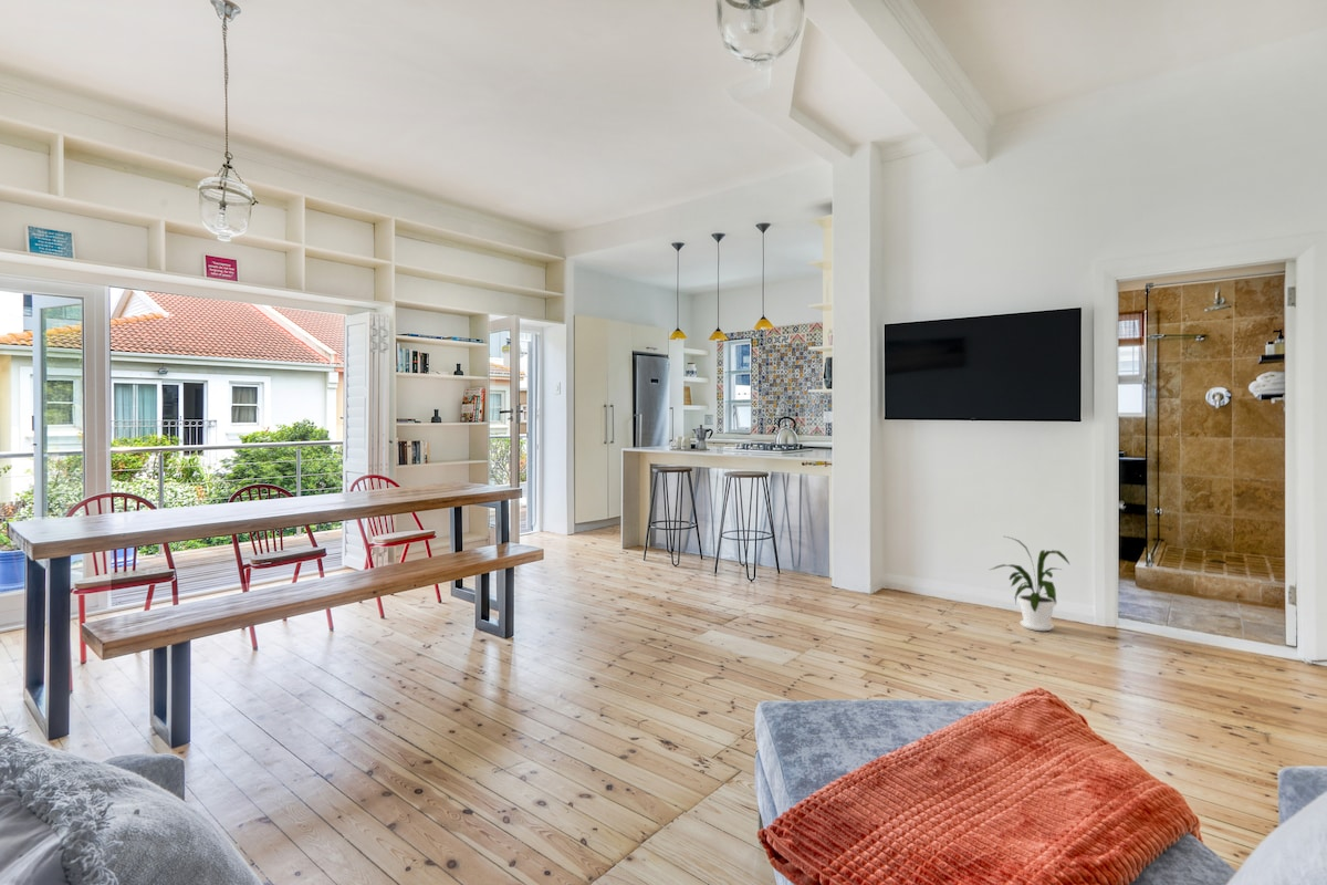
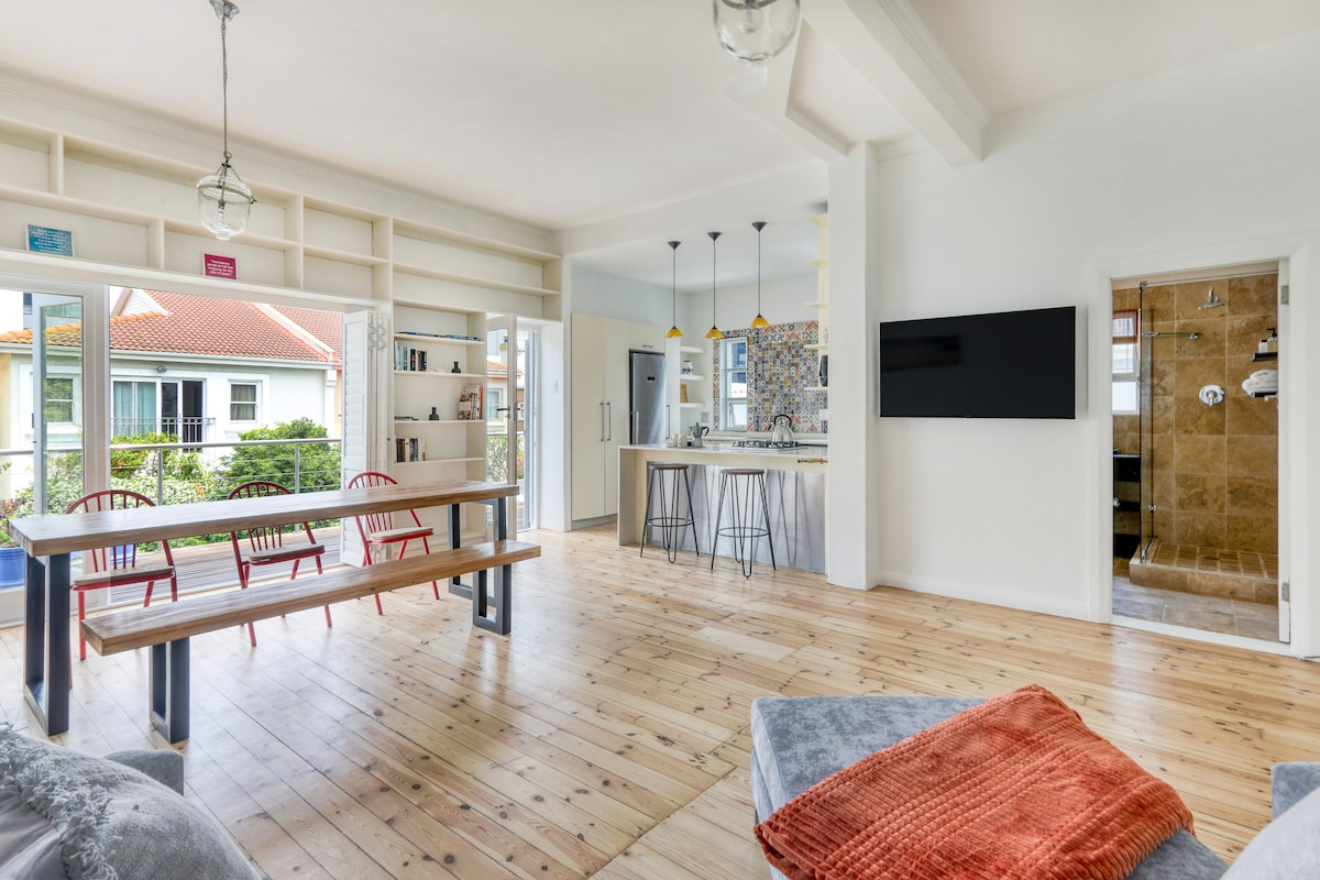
- house plant [989,535,1070,632]
